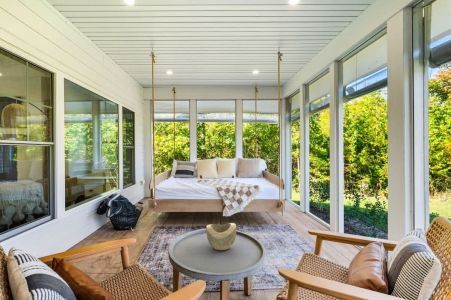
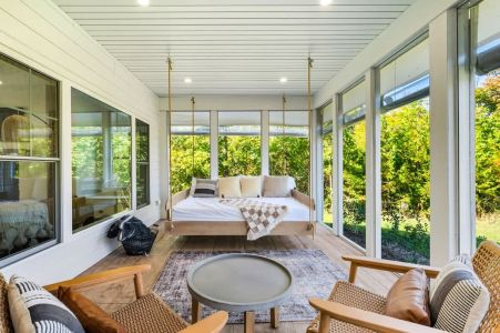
- decorative bowl [205,222,237,251]
